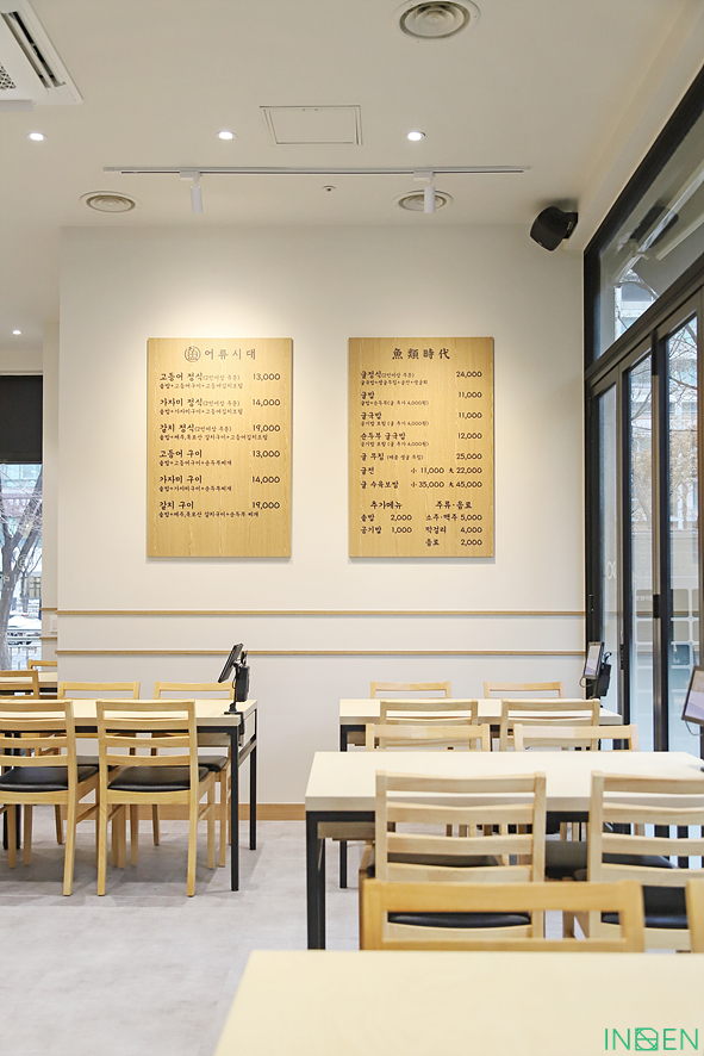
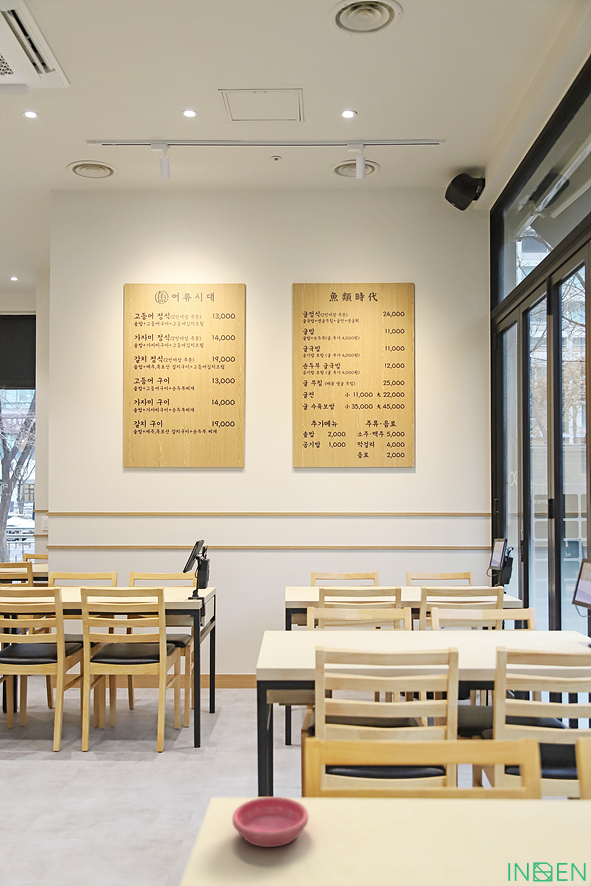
+ saucer [231,796,309,848]
